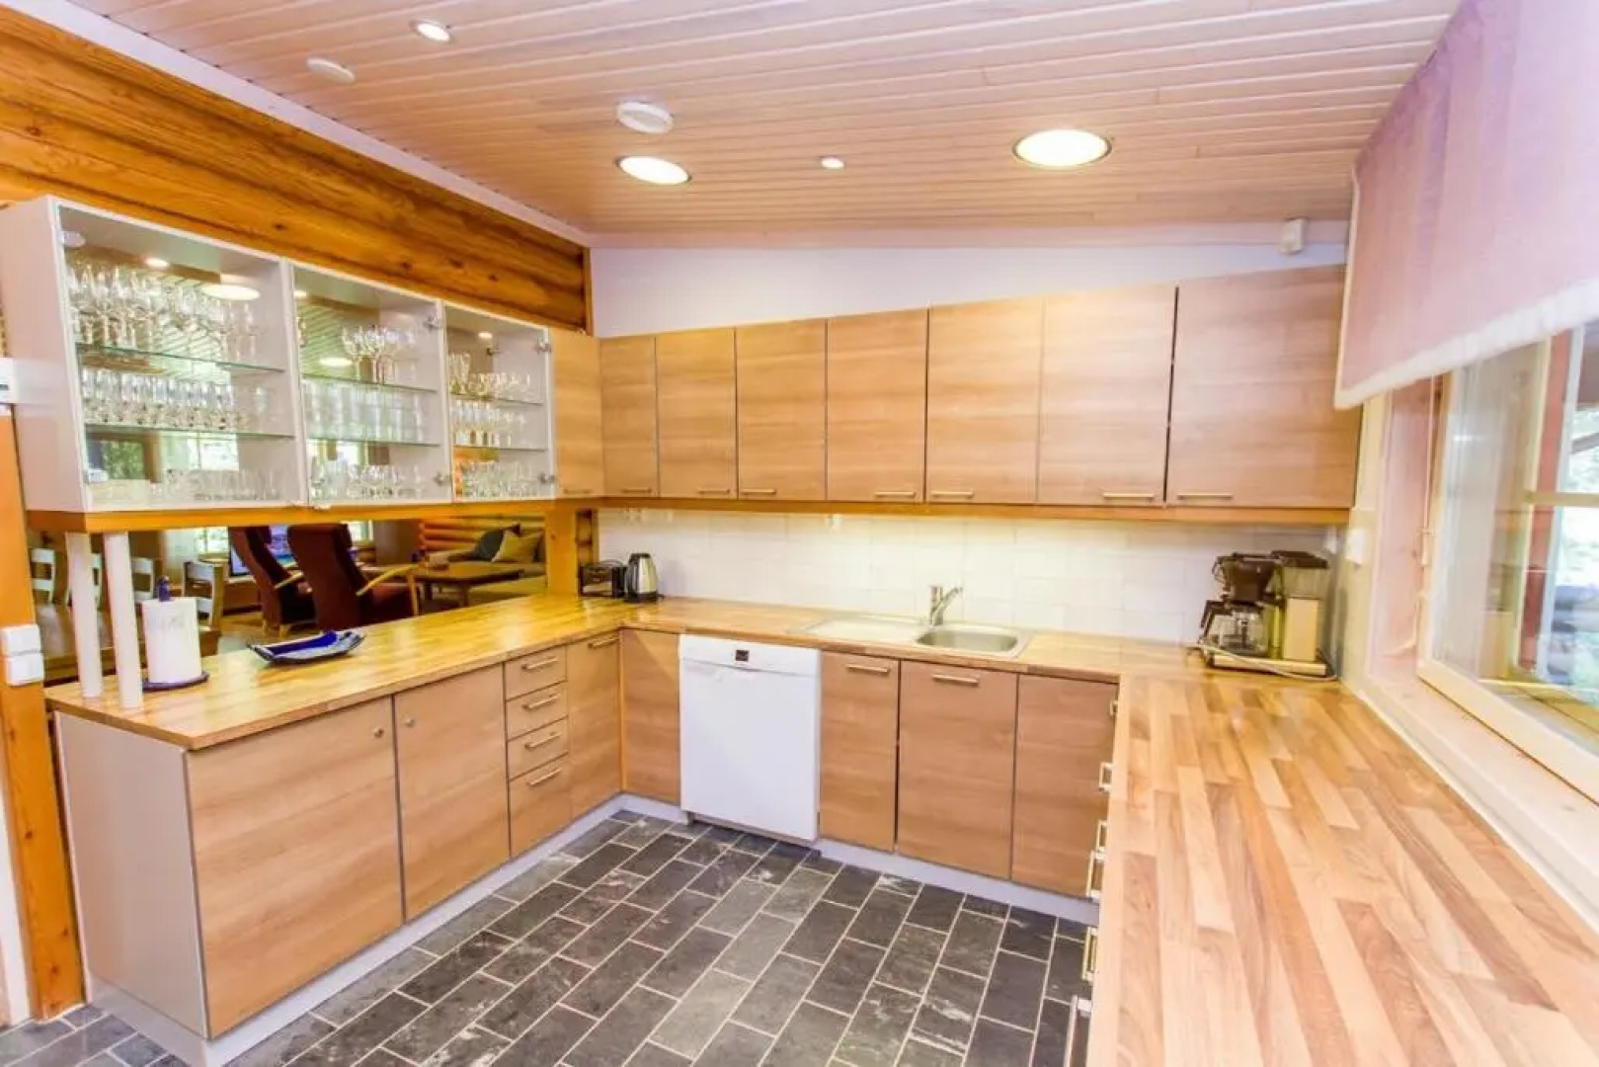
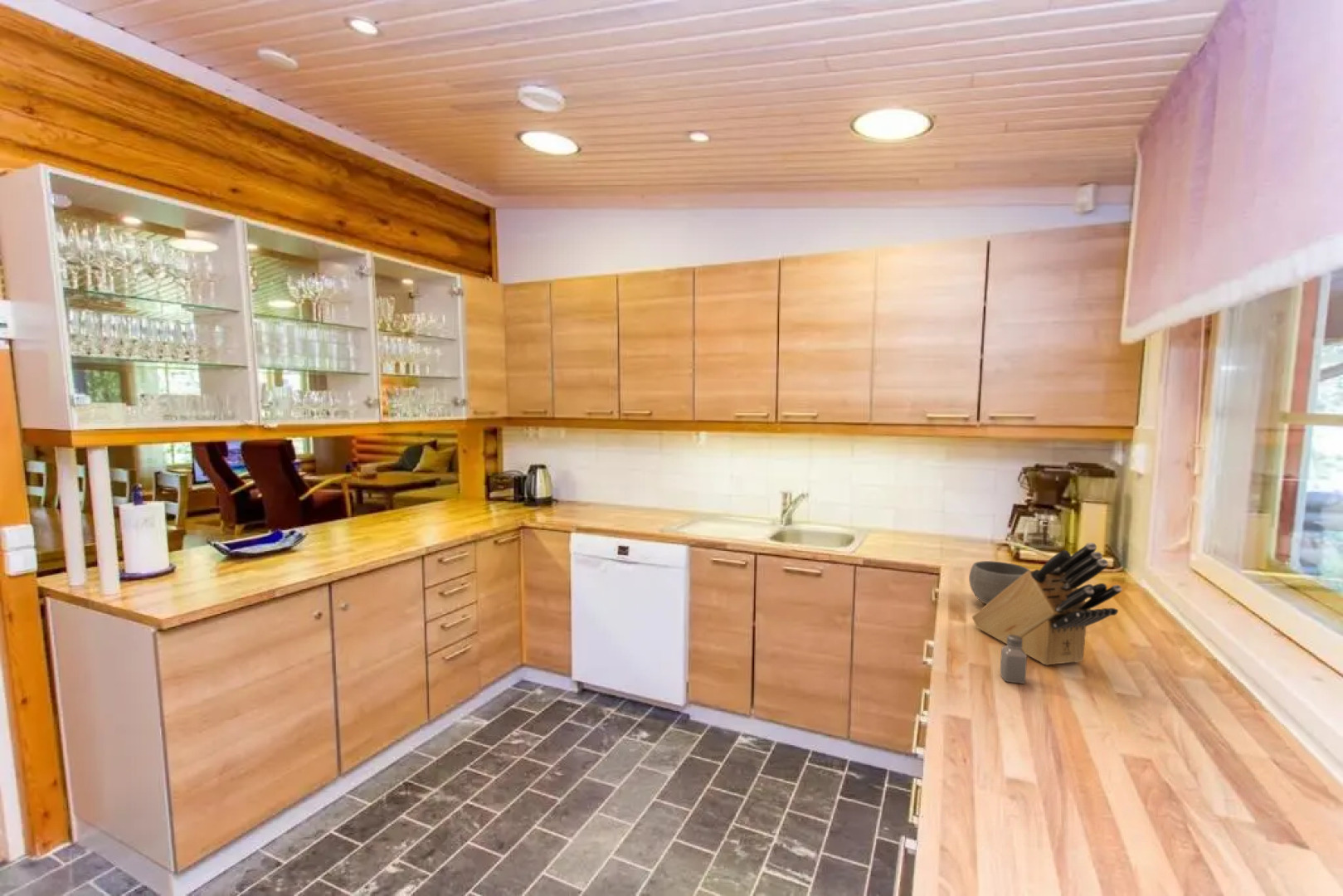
+ knife block [971,542,1123,666]
+ saltshaker [1000,635,1028,684]
+ bowl [968,560,1031,605]
